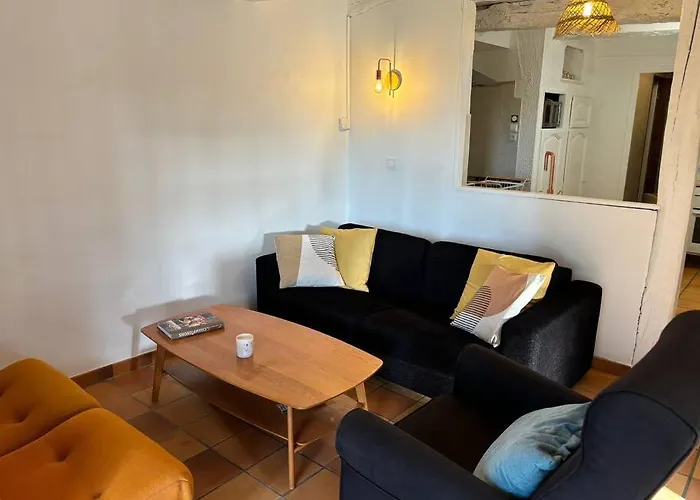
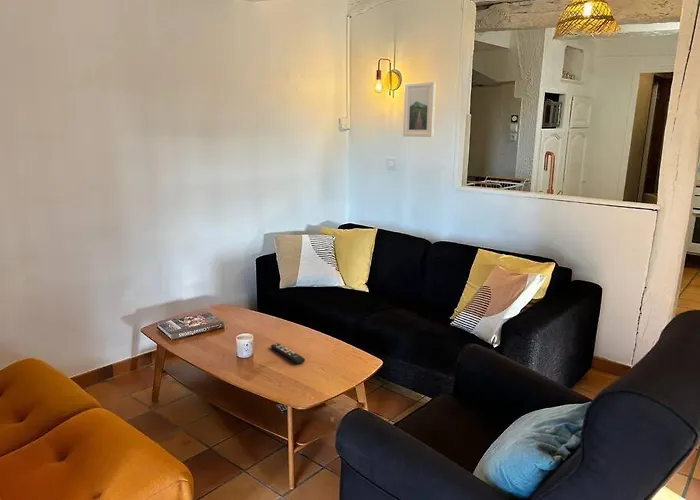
+ remote control [270,342,306,365]
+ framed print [402,81,437,138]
